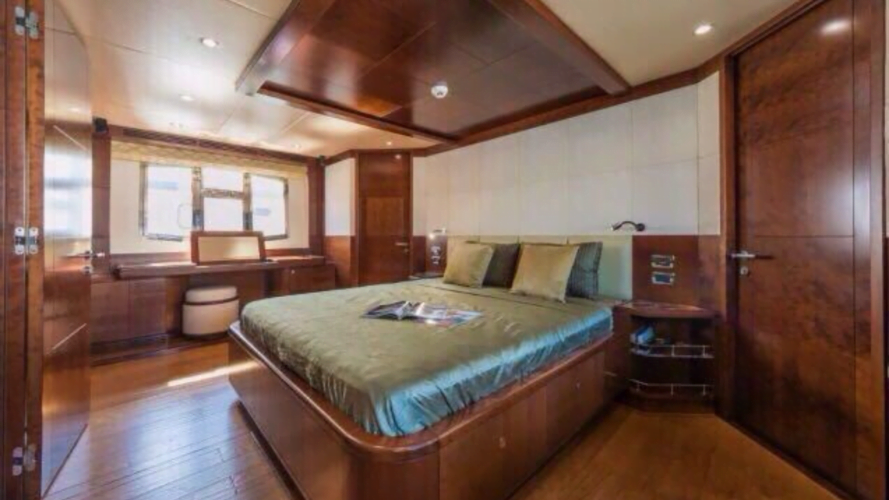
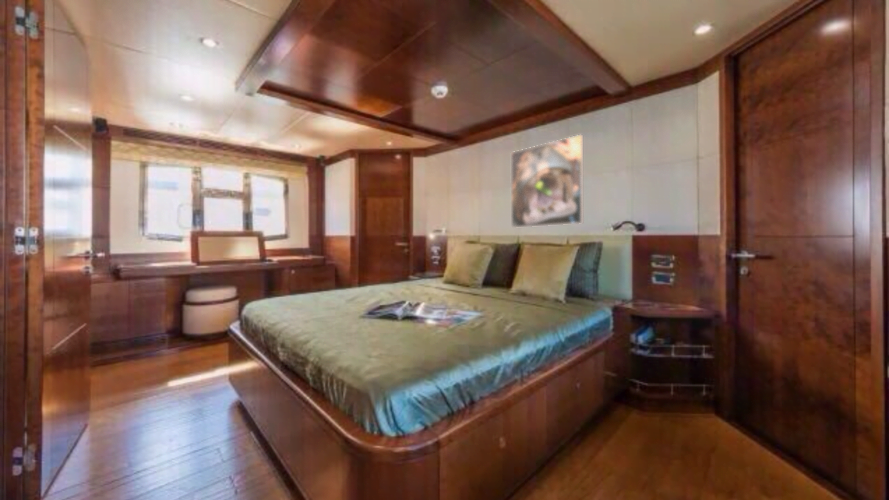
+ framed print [510,134,584,229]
